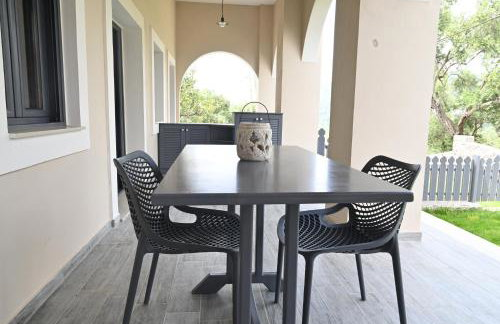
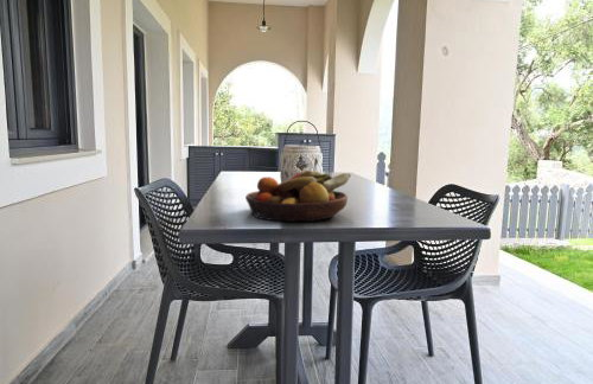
+ fruit bowl [244,169,352,223]
